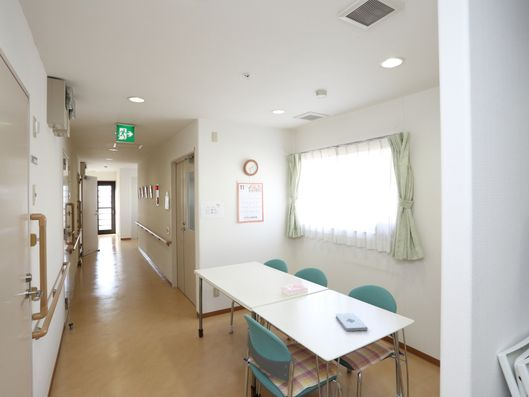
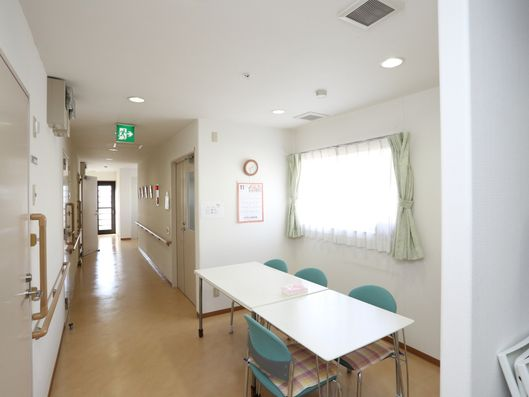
- notepad [335,312,369,332]
